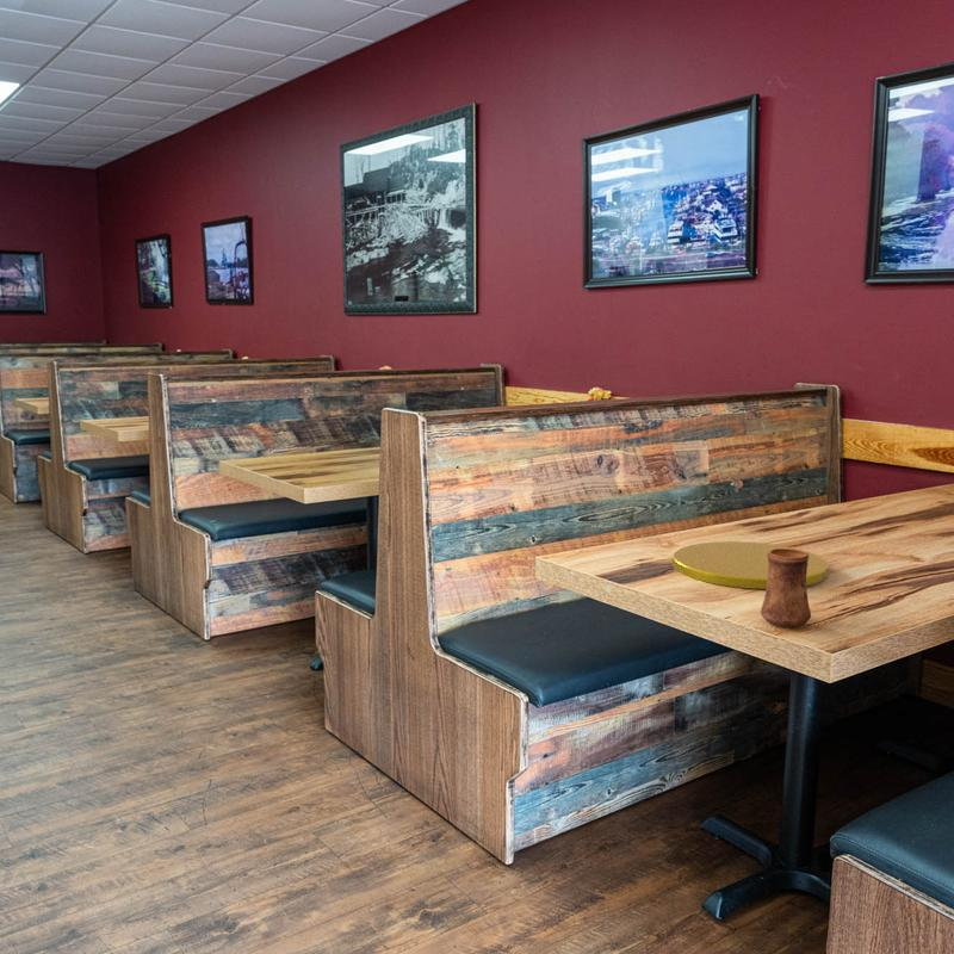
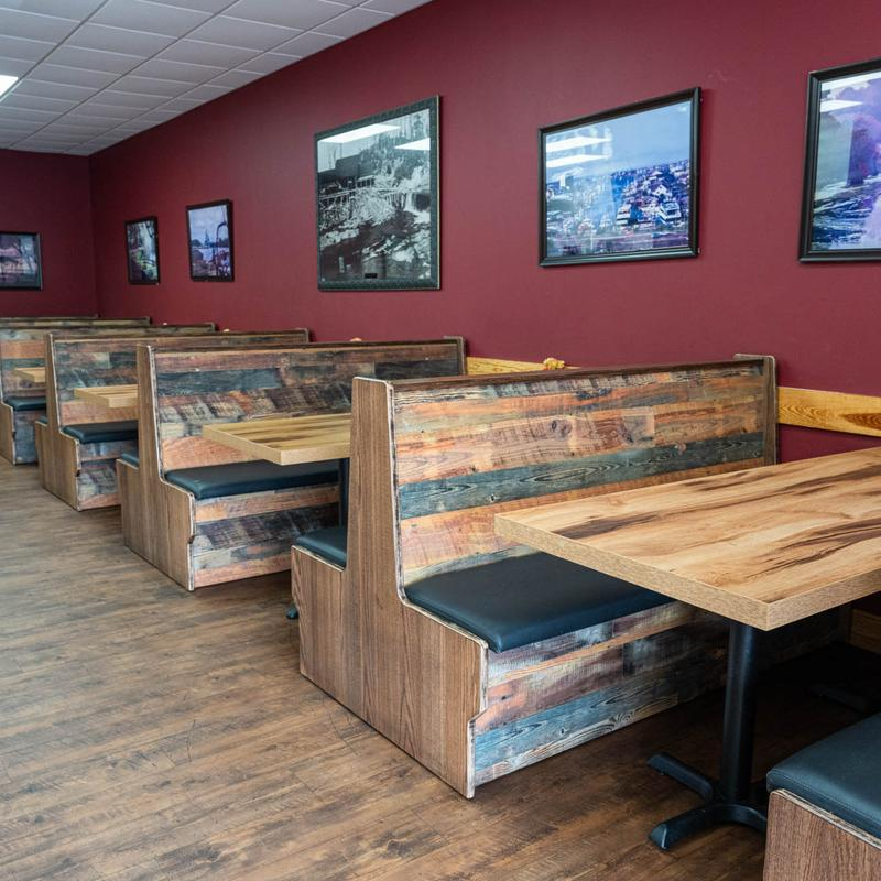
- plate [671,540,830,590]
- cup [760,549,812,628]
